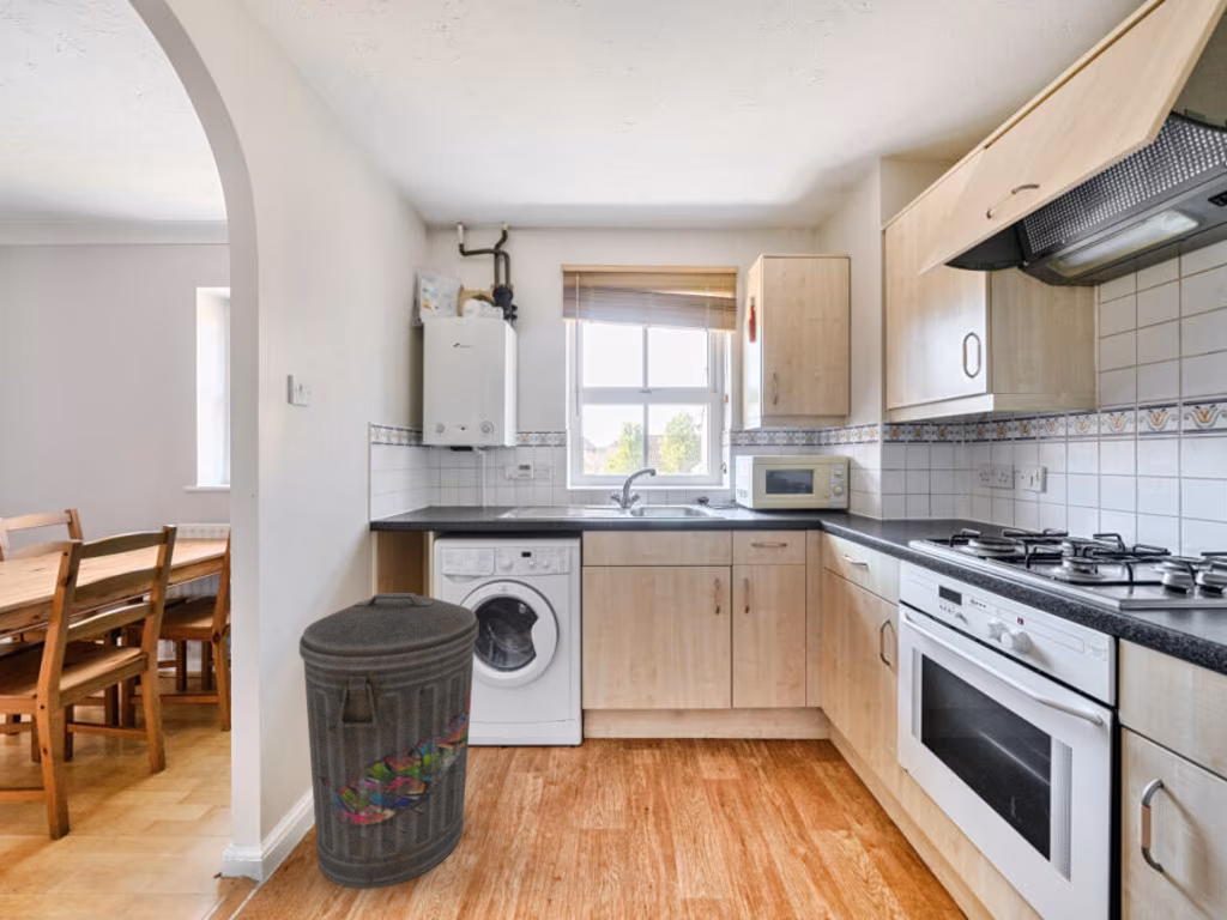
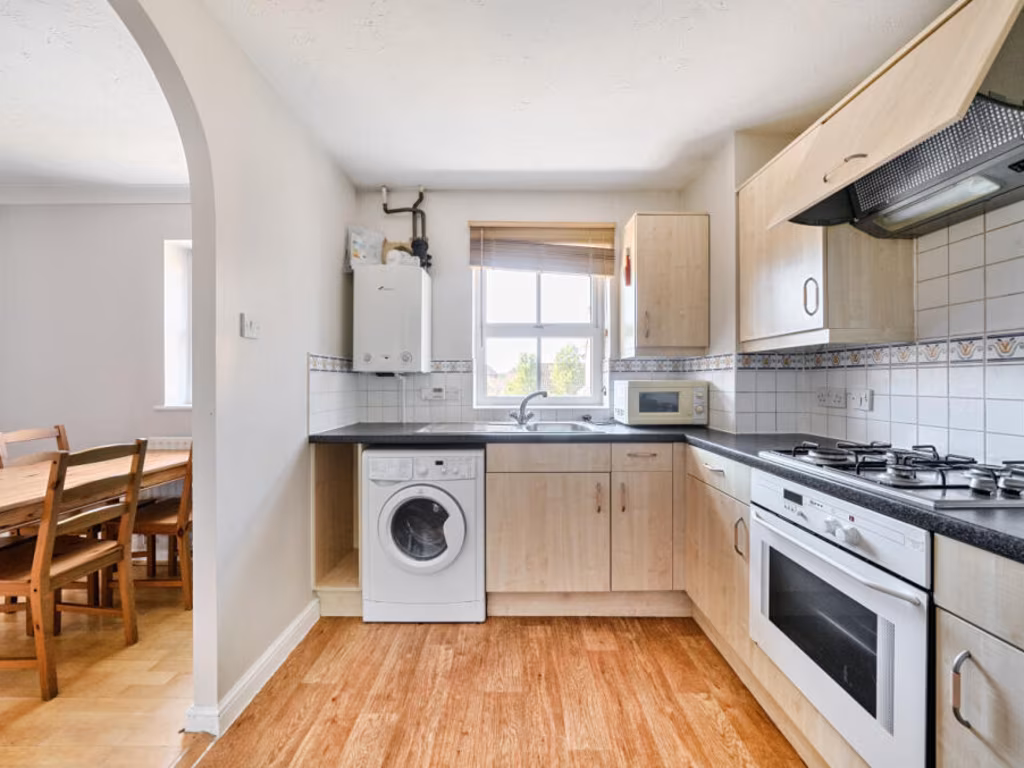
- trash can [298,592,479,890]
